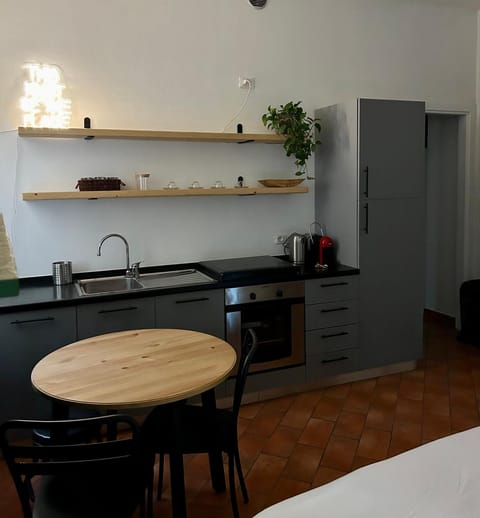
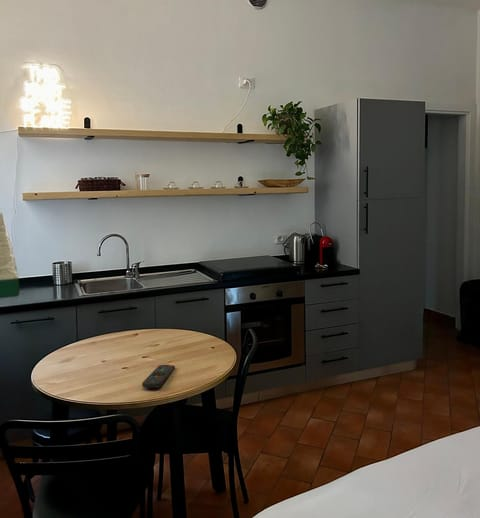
+ remote control [141,364,176,389]
